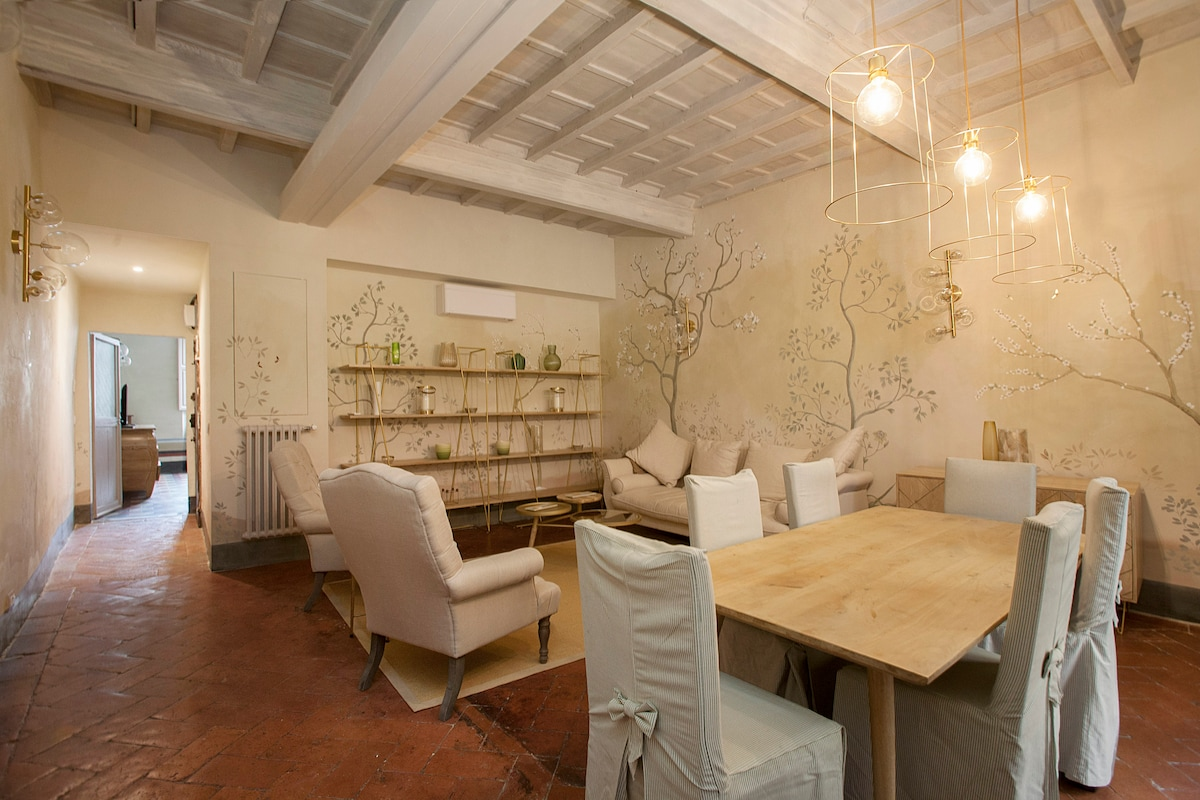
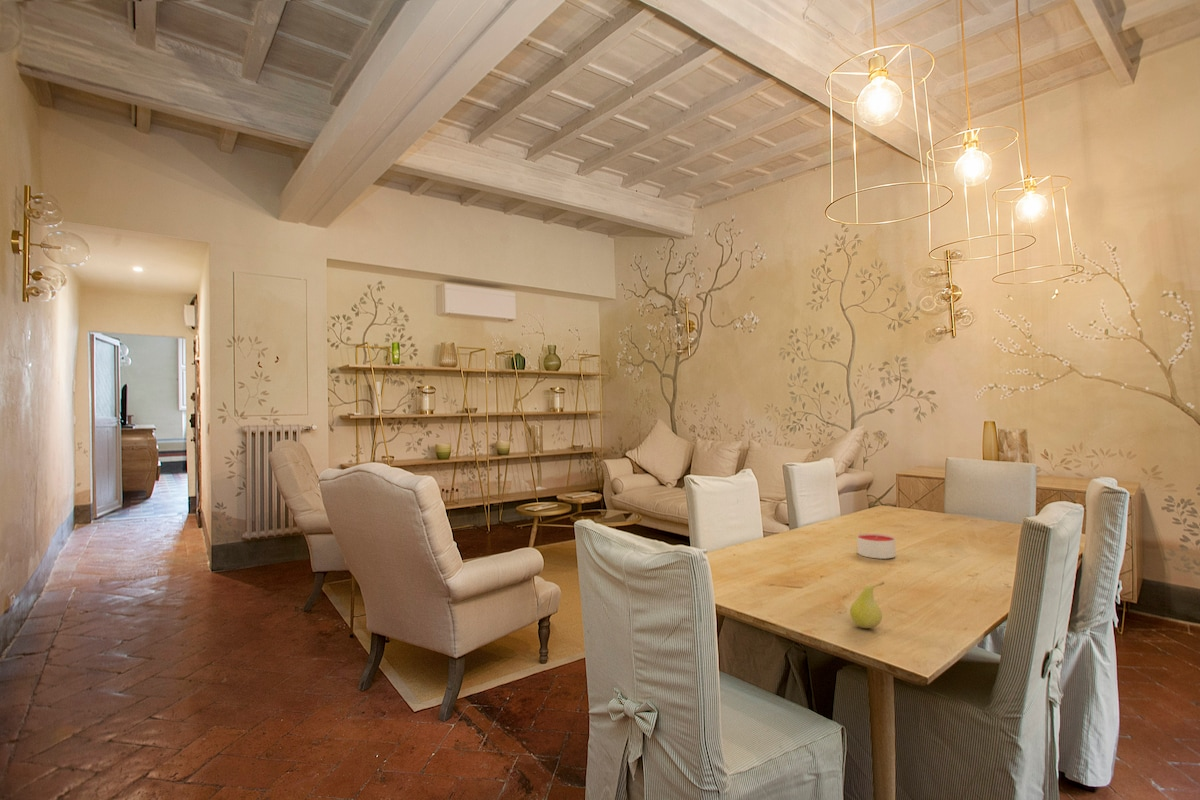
+ fruit [849,581,886,629]
+ candle [856,532,897,560]
